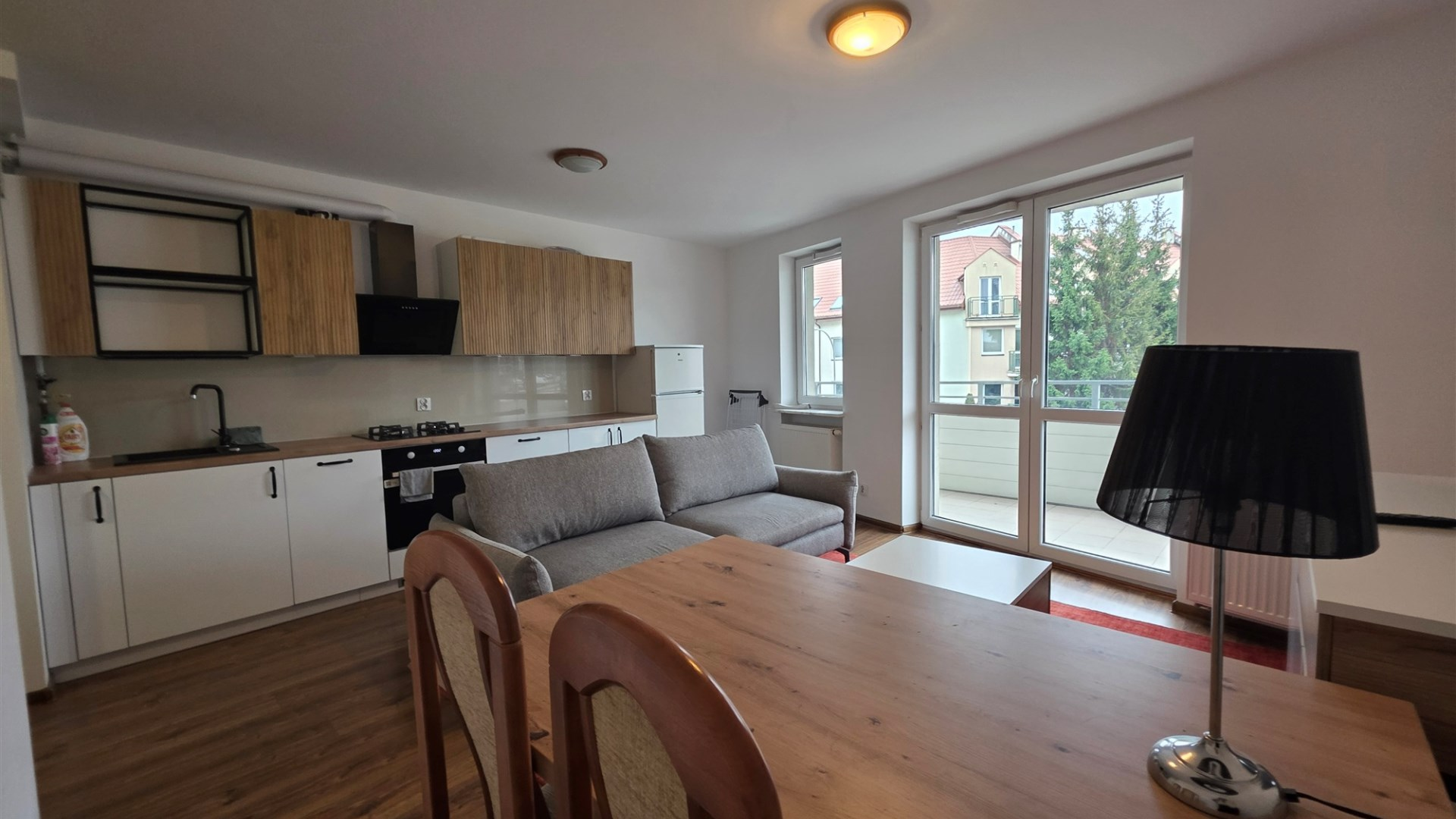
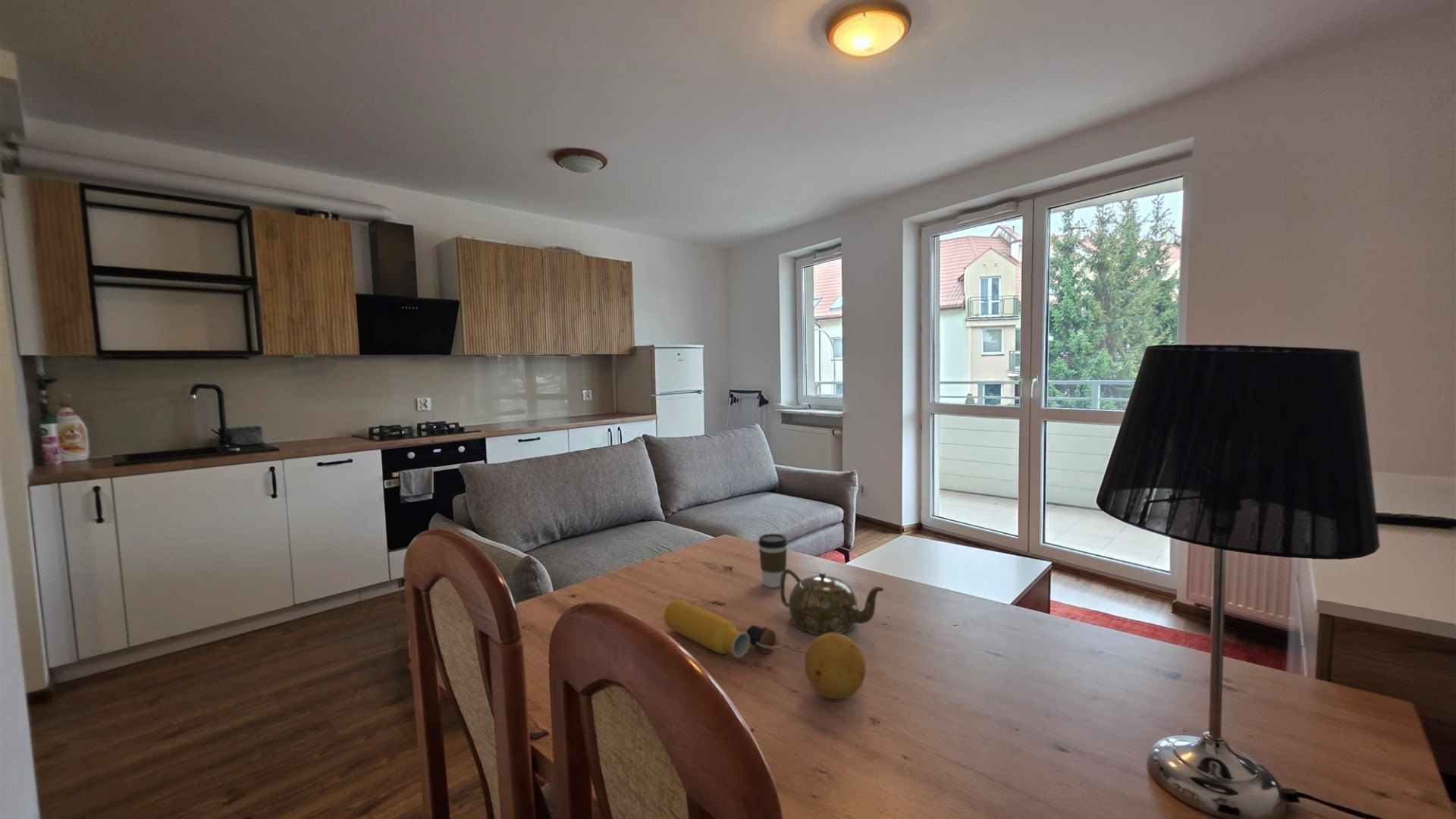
+ teapot [780,568,884,635]
+ fruit [804,632,867,700]
+ water bottle [664,598,784,658]
+ coffee cup [758,532,789,588]
